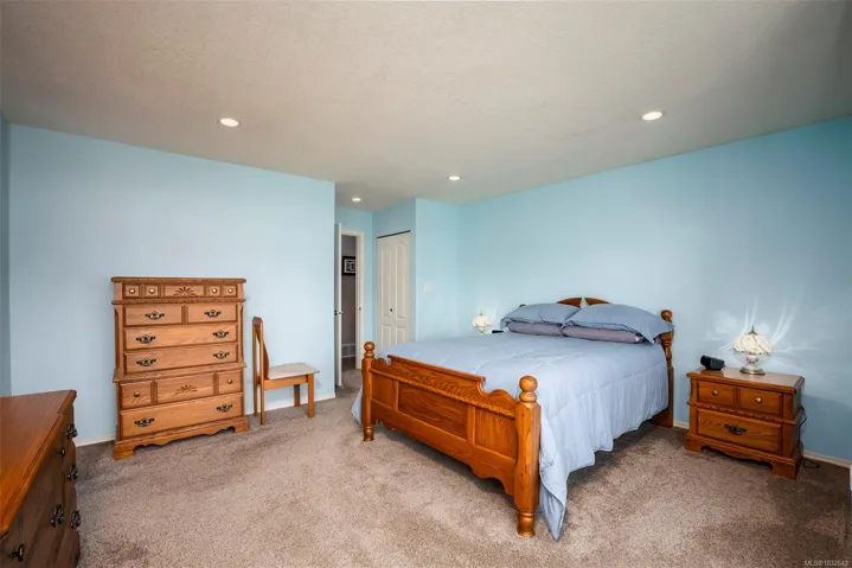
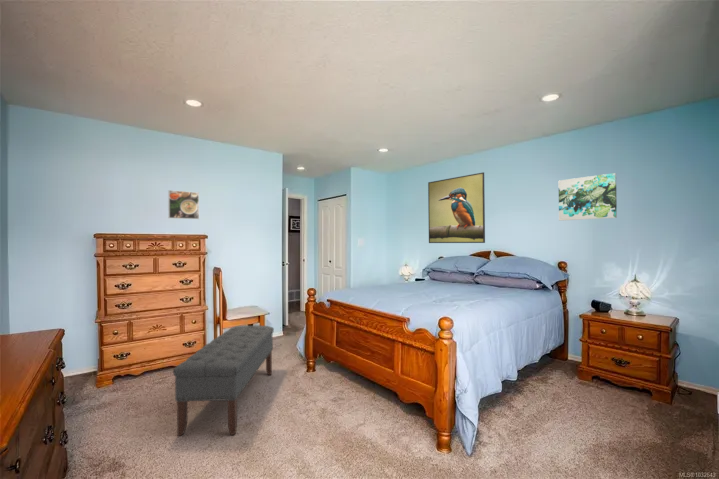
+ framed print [427,171,486,244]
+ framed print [167,189,200,220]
+ wall art [558,172,618,222]
+ bench [172,325,275,437]
